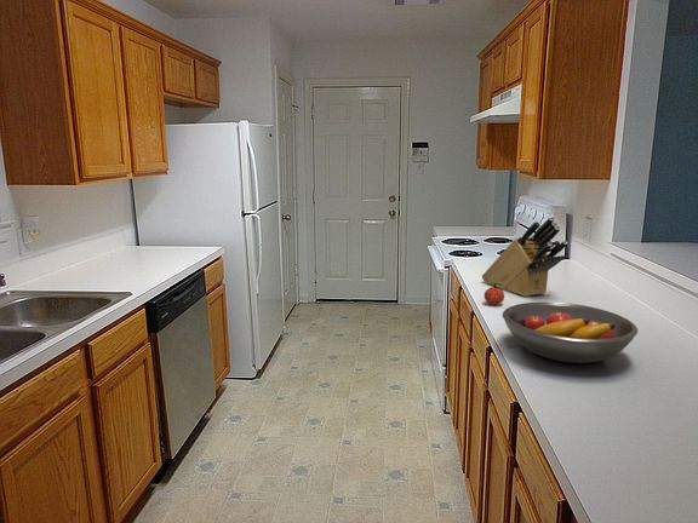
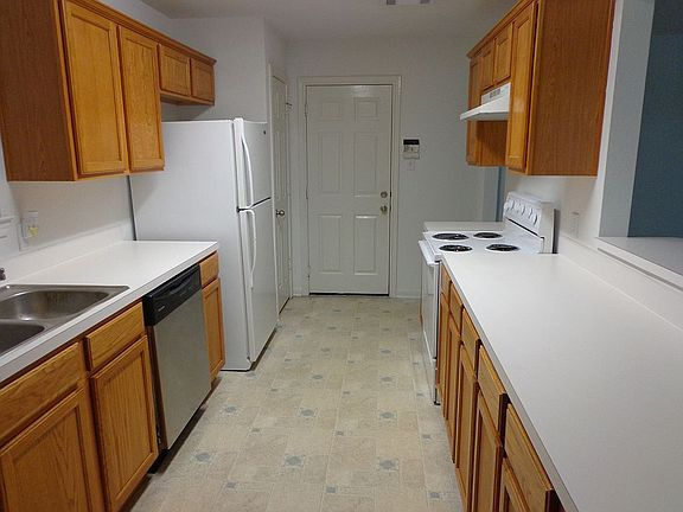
- fruit bowl [502,300,639,364]
- apple [484,283,505,306]
- knife block [481,215,568,298]
